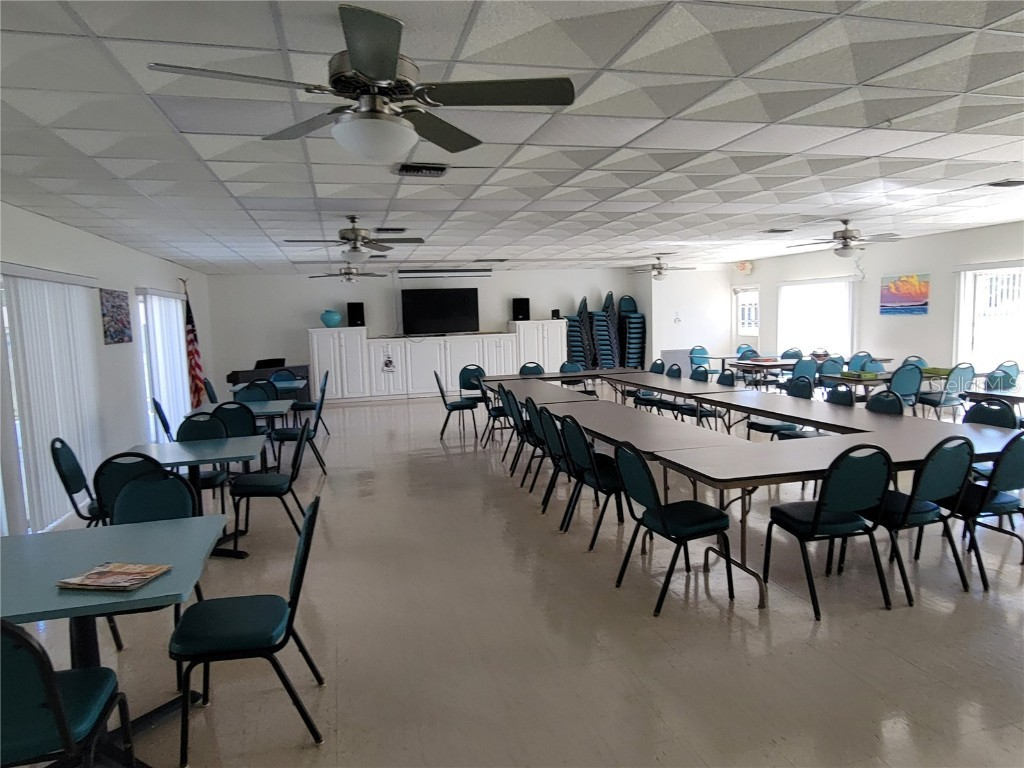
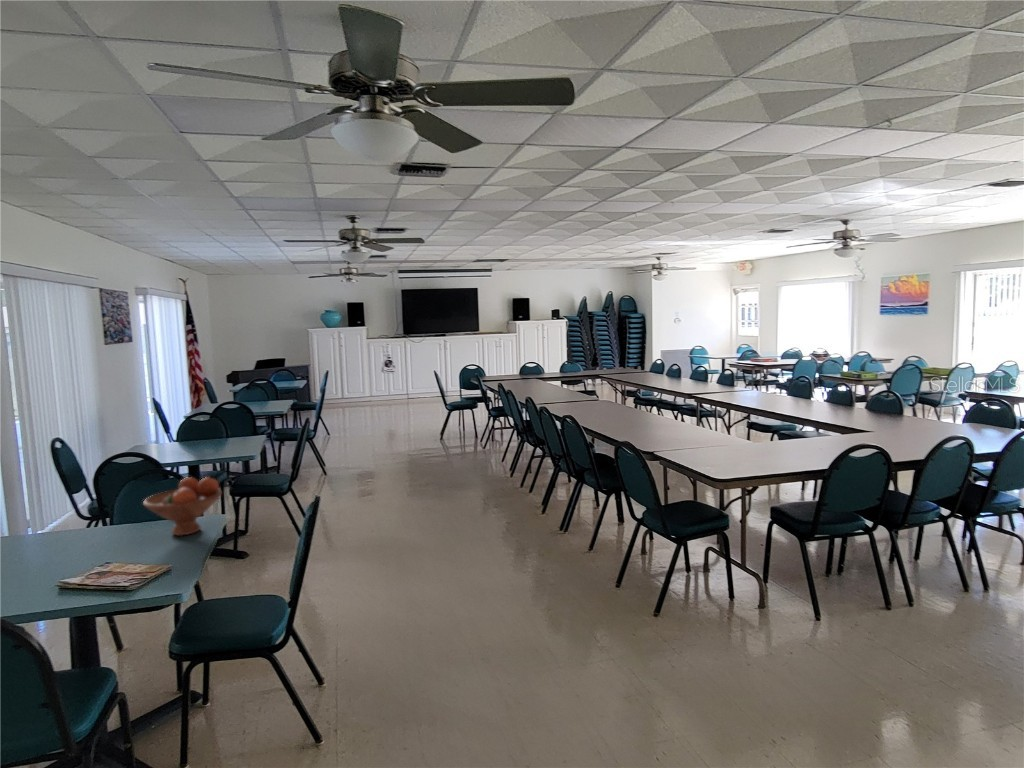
+ fruit bowl [142,476,223,537]
